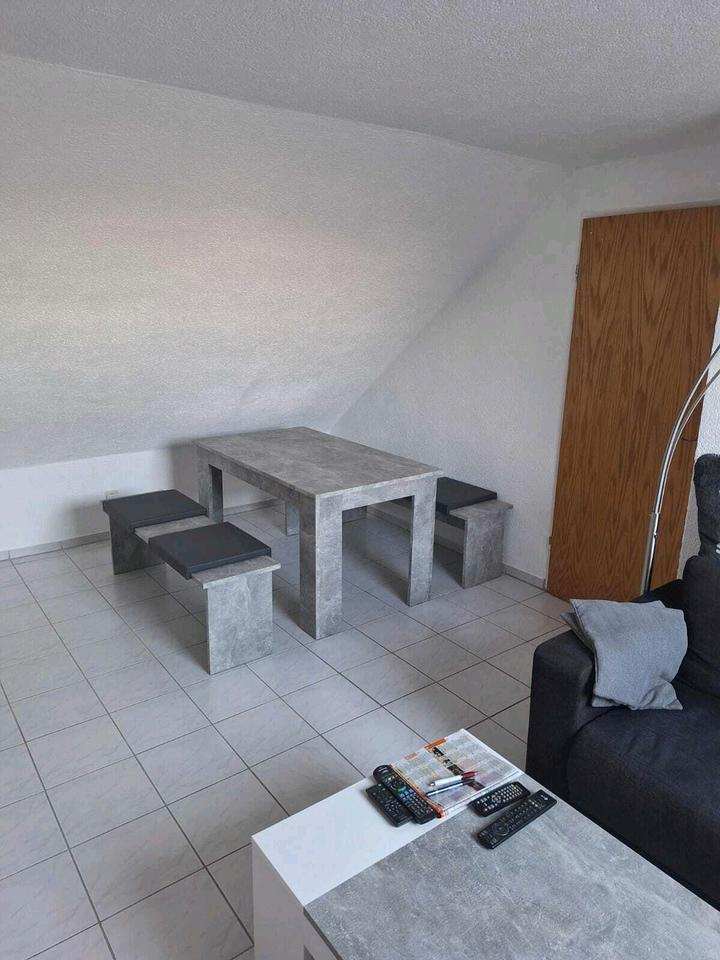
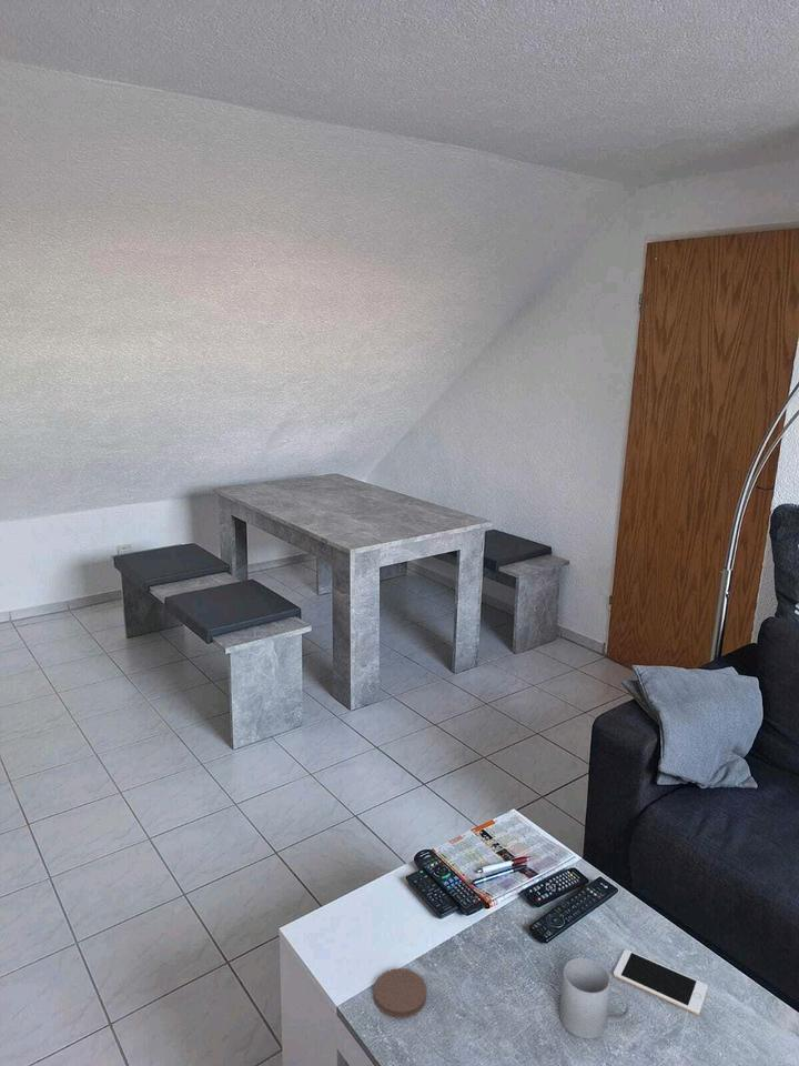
+ coaster [373,967,428,1019]
+ mug [558,956,631,1040]
+ cell phone [613,948,709,1016]
